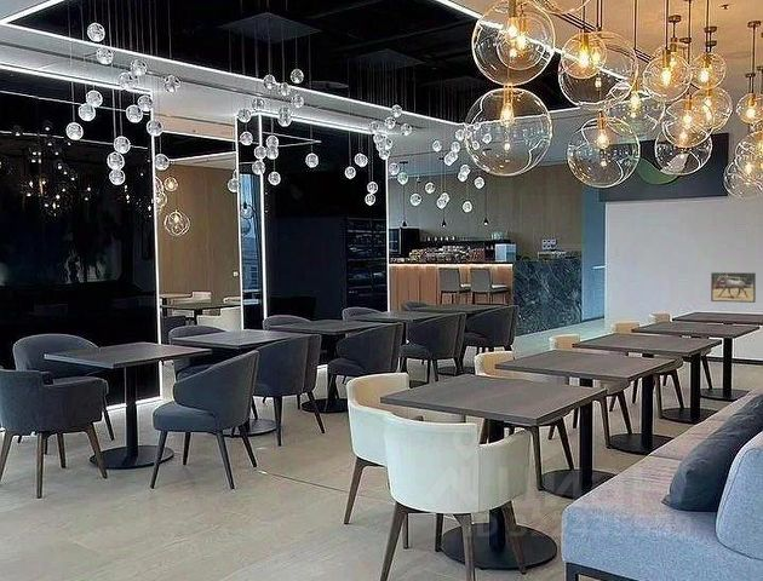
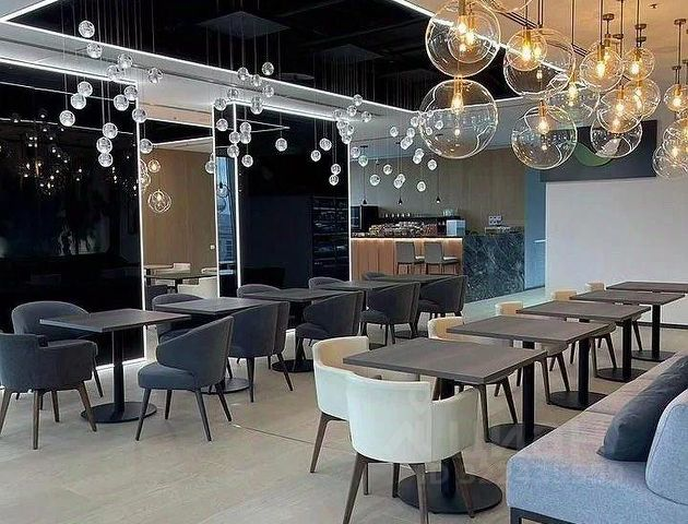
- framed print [710,271,757,304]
